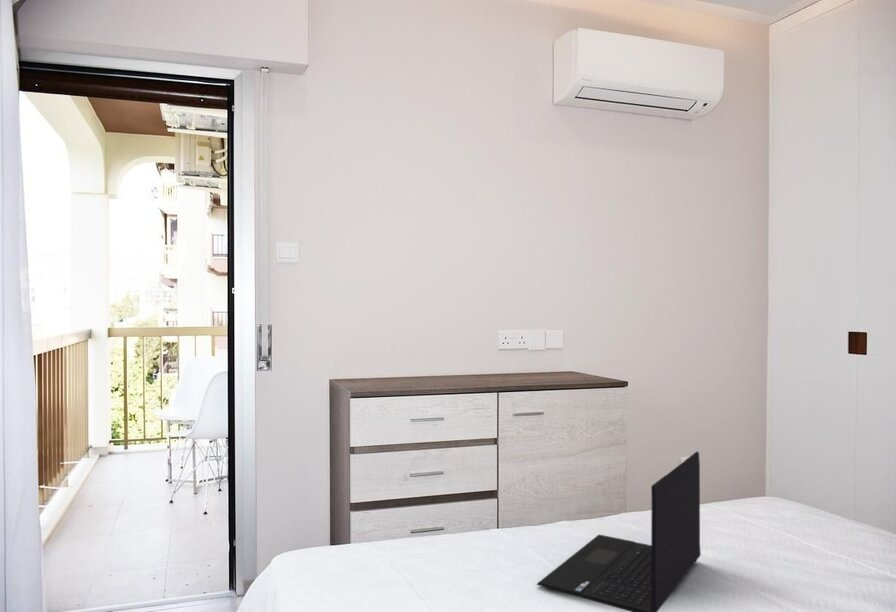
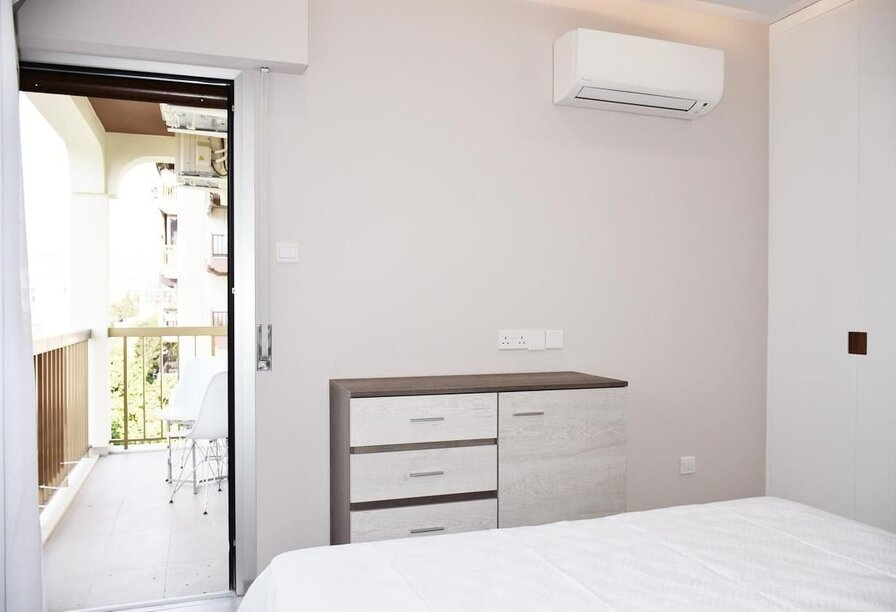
- laptop [536,450,702,612]
